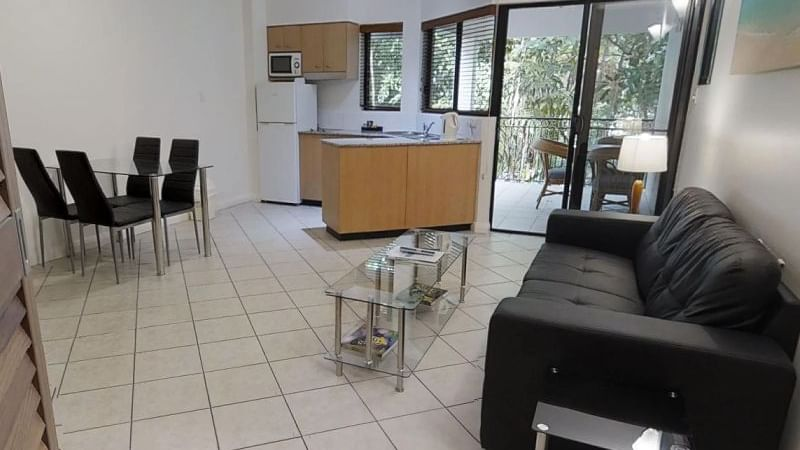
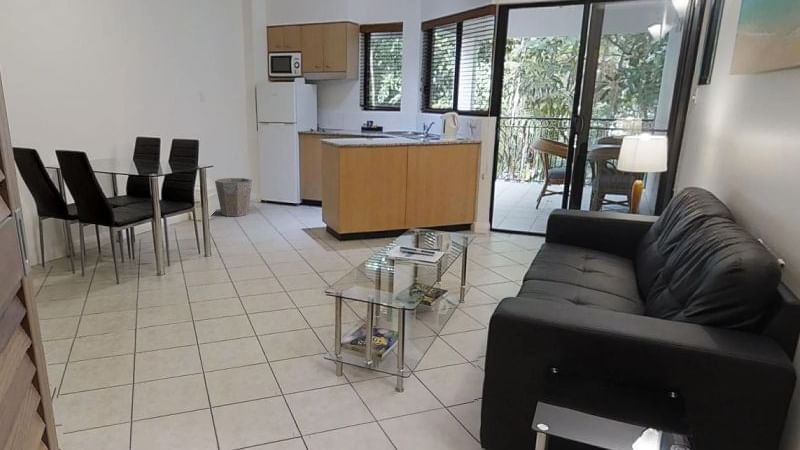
+ waste bin [214,177,253,217]
